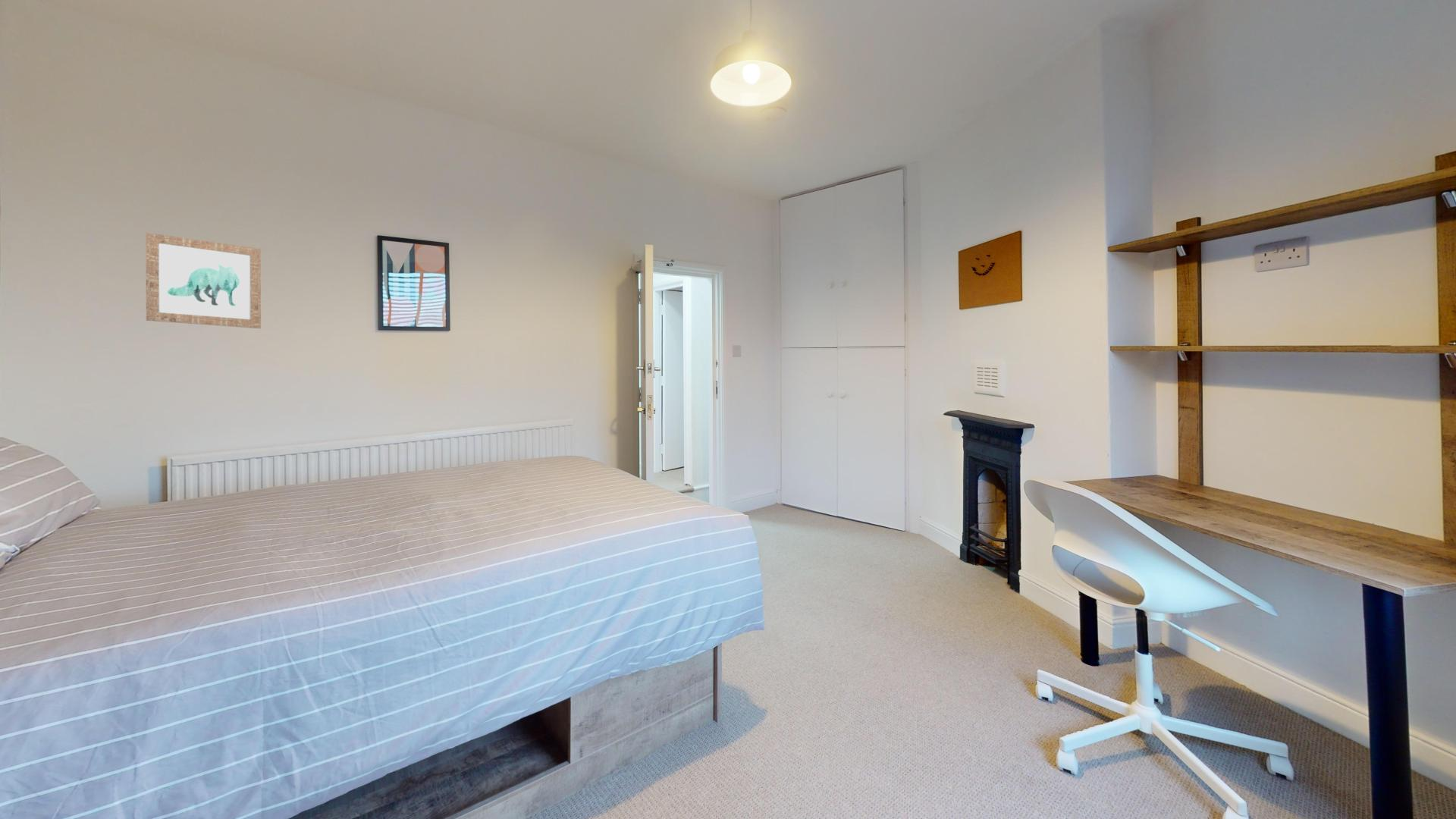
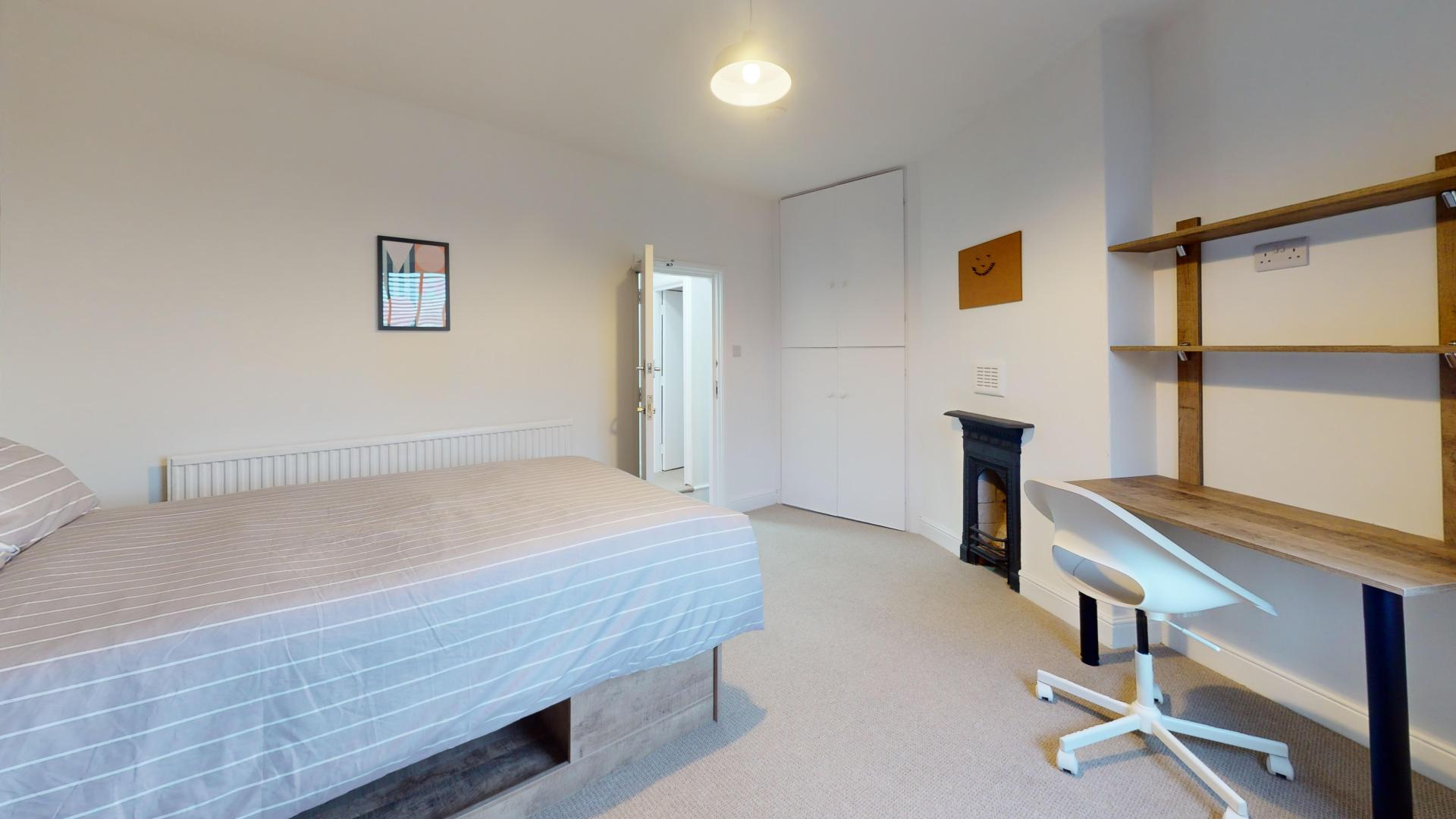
- wall art [146,232,262,329]
